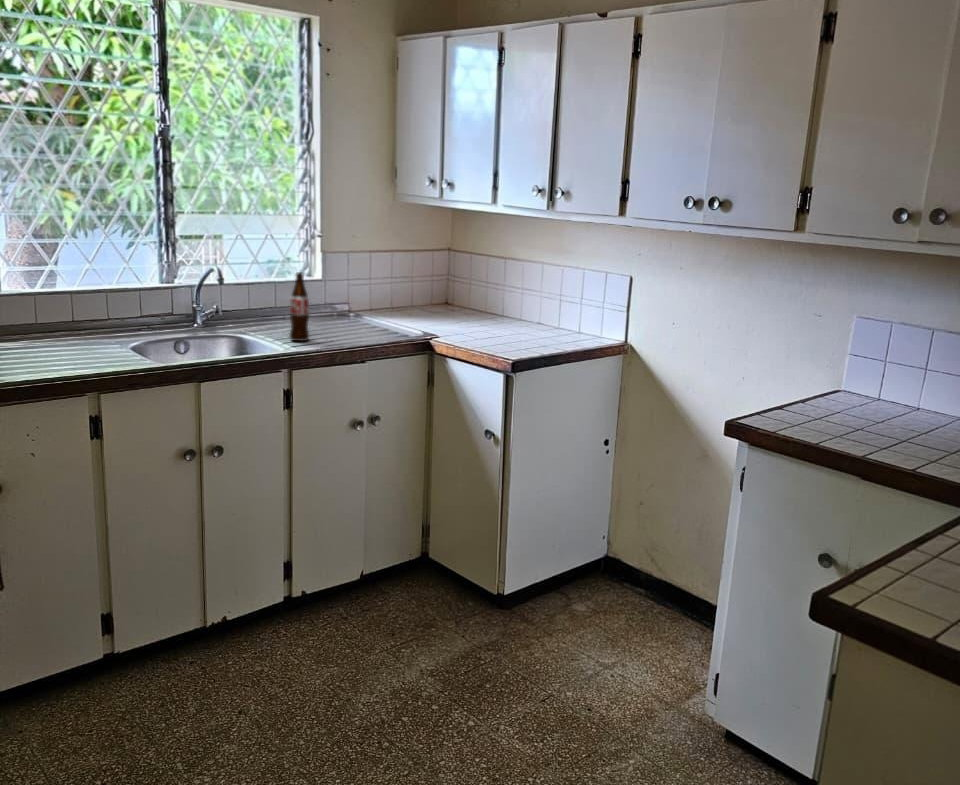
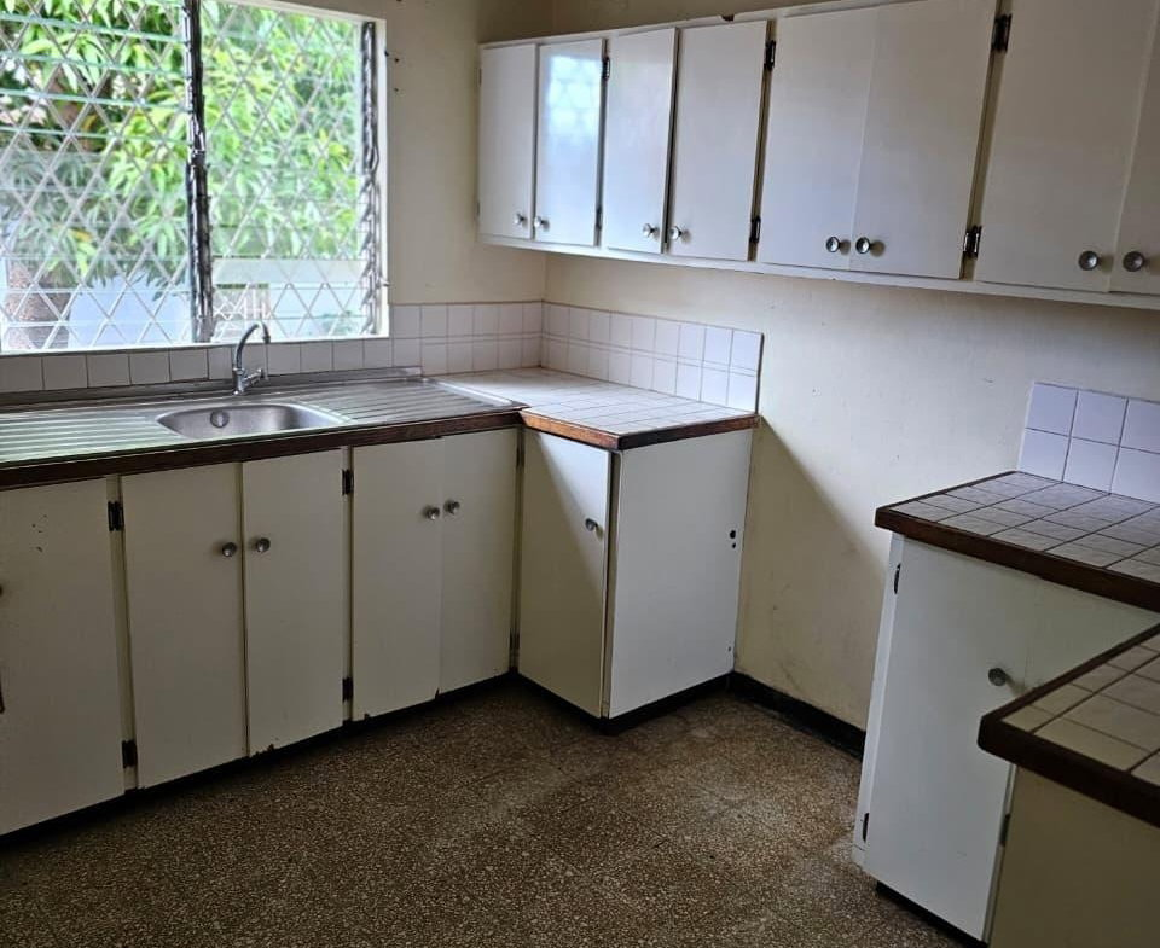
- bottle [288,271,310,342]
